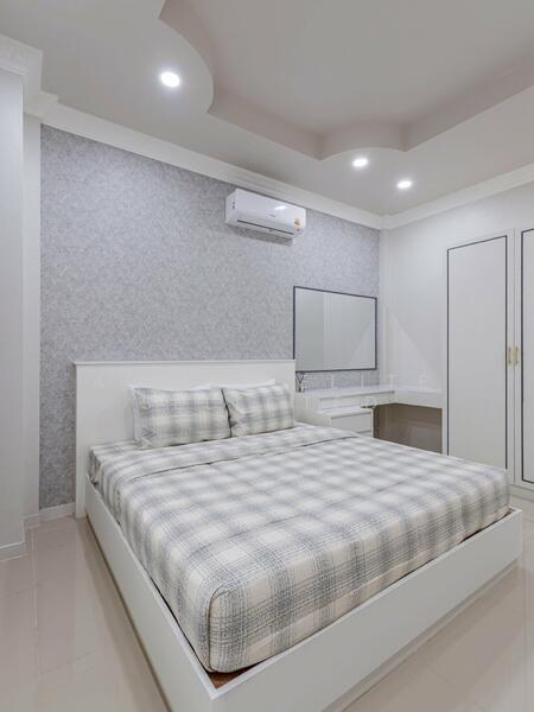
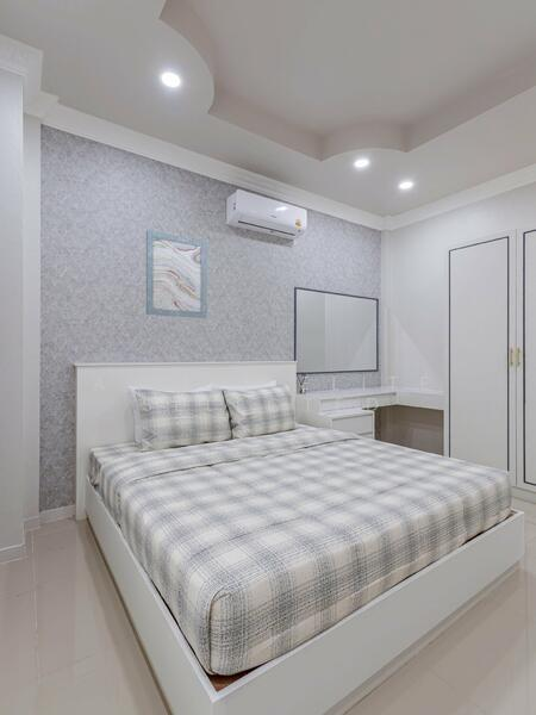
+ wall art [145,229,207,319]
